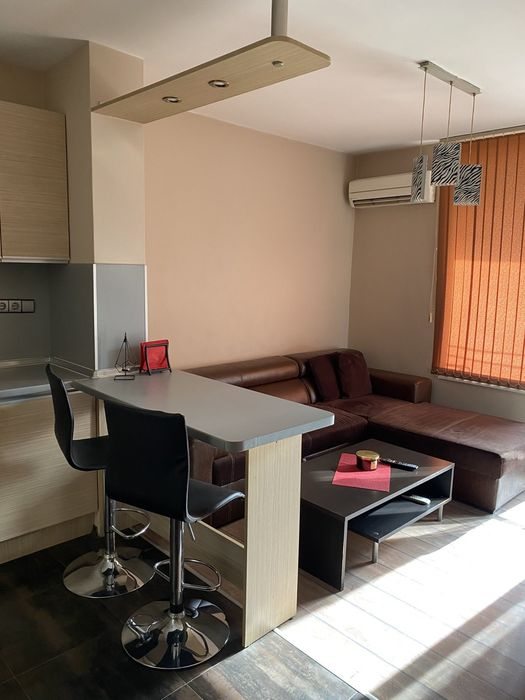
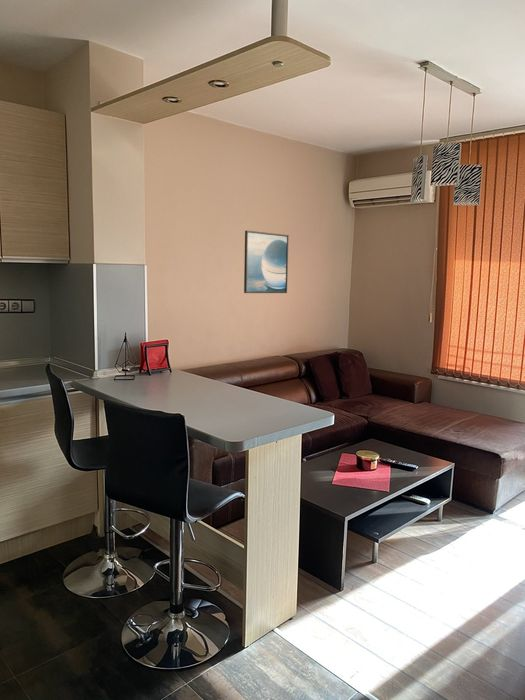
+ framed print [243,230,290,294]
